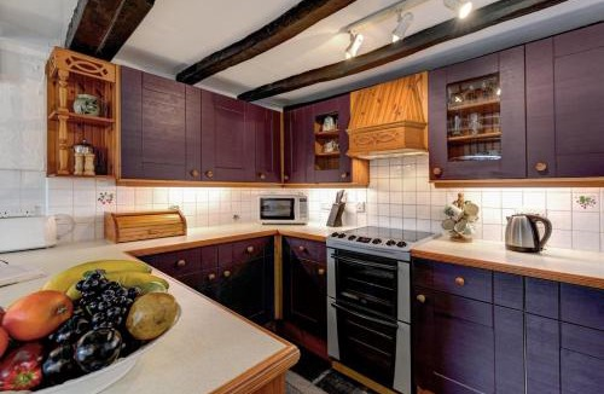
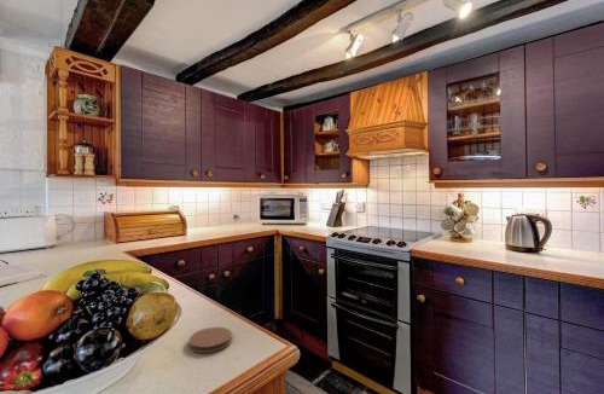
+ coaster [187,326,233,354]
